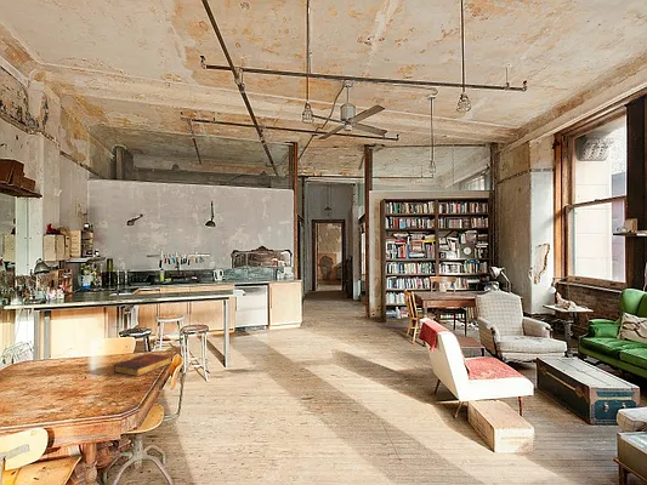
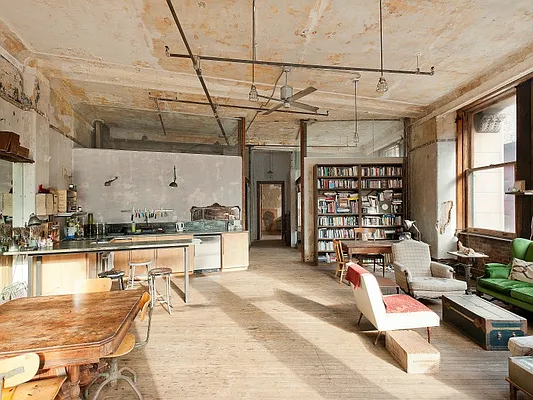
- book [113,353,172,378]
